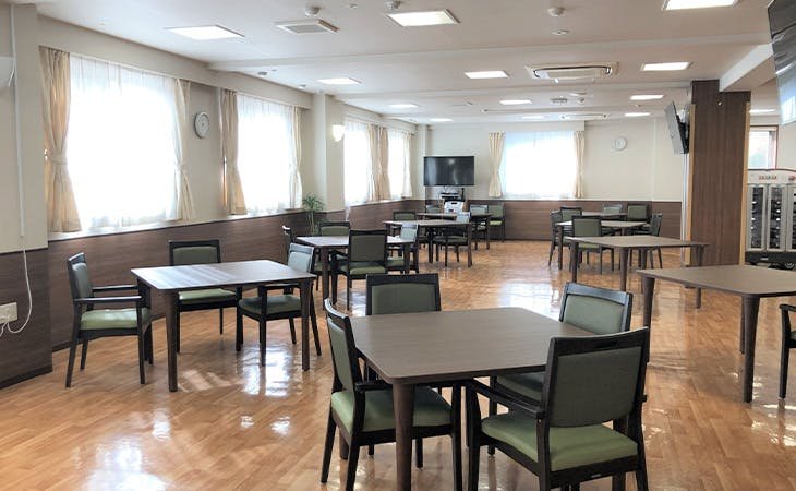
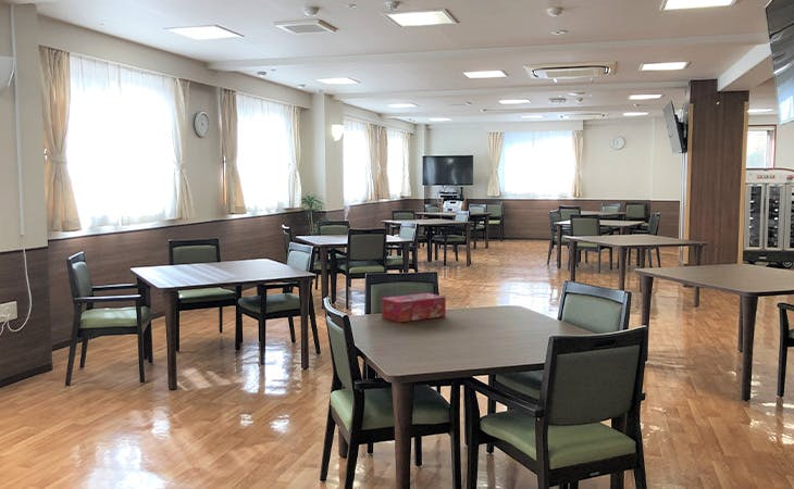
+ tissue box [381,292,447,324]
